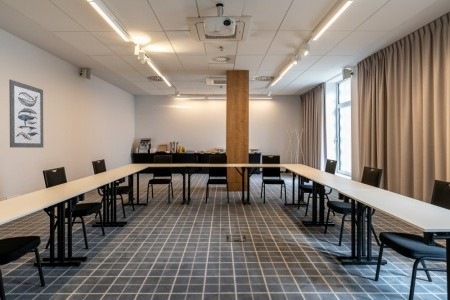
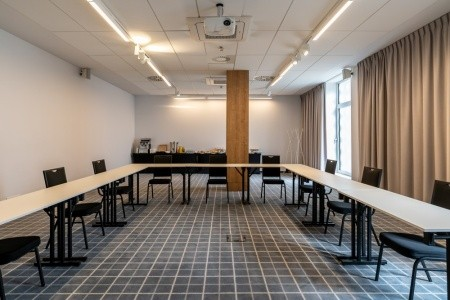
- wall art [8,79,44,149]
